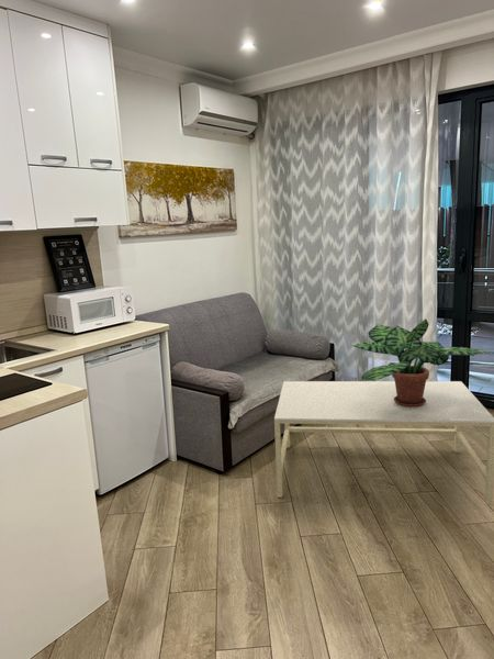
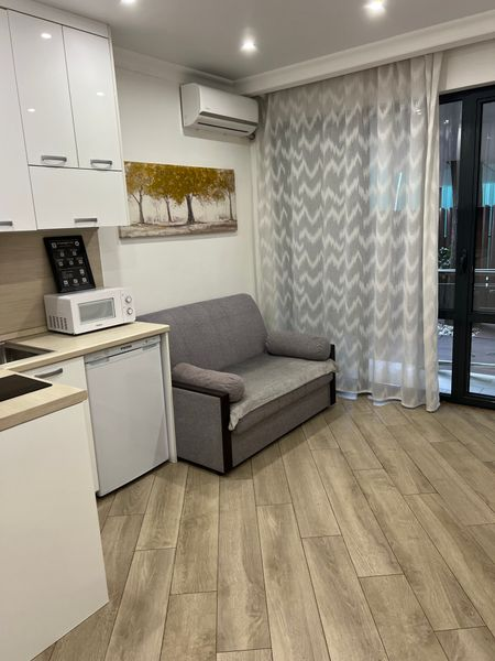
- coffee table [273,380,494,506]
- potted plant [351,319,491,407]
